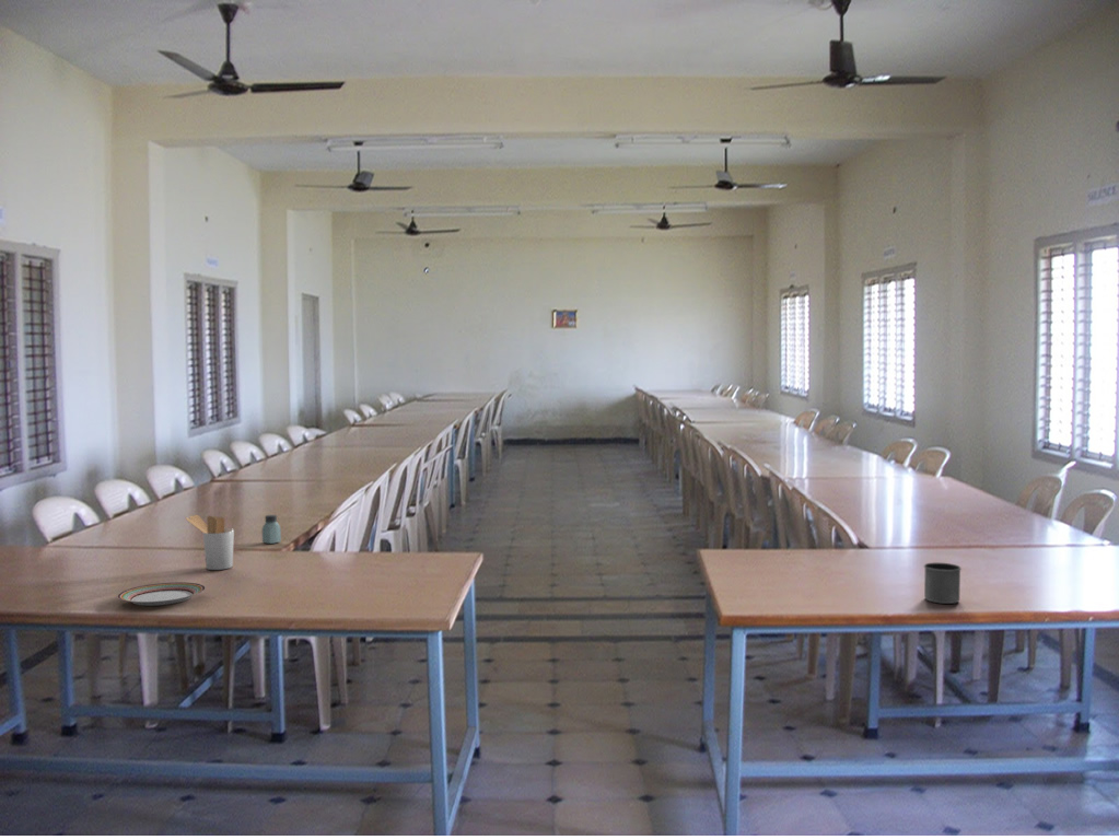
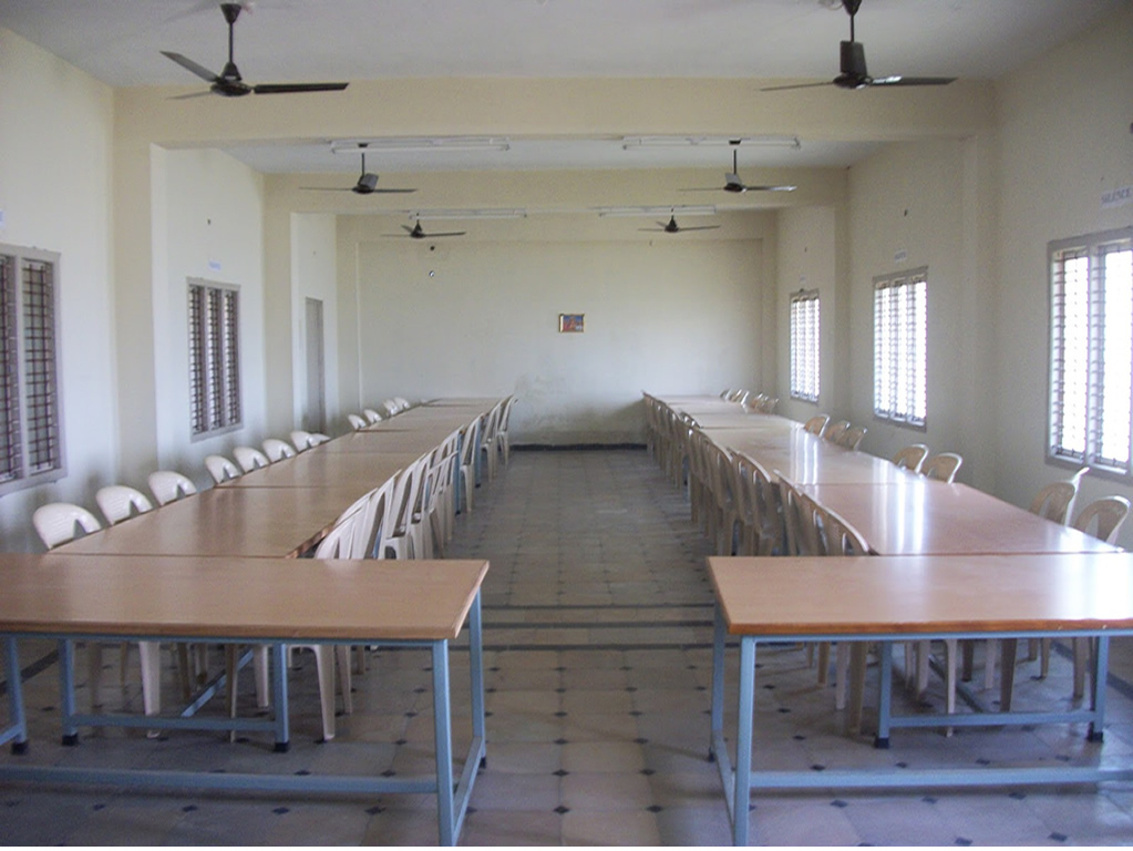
- utensil holder [185,514,235,571]
- mug [923,562,963,605]
- saltshaker [261,514,282,545]
- plate [116,581,207,607]
